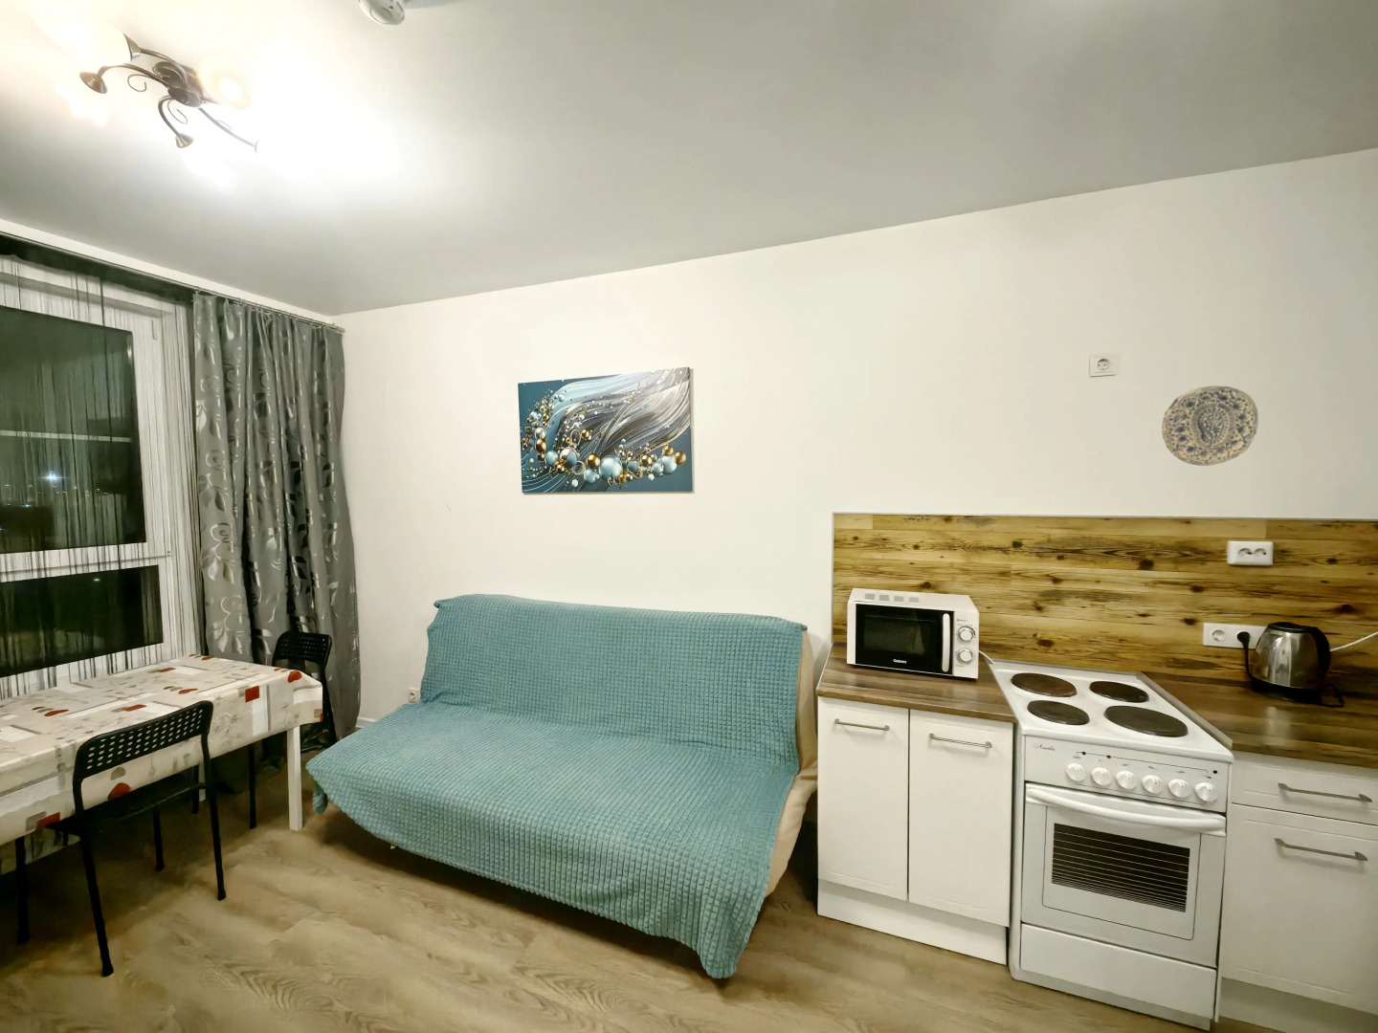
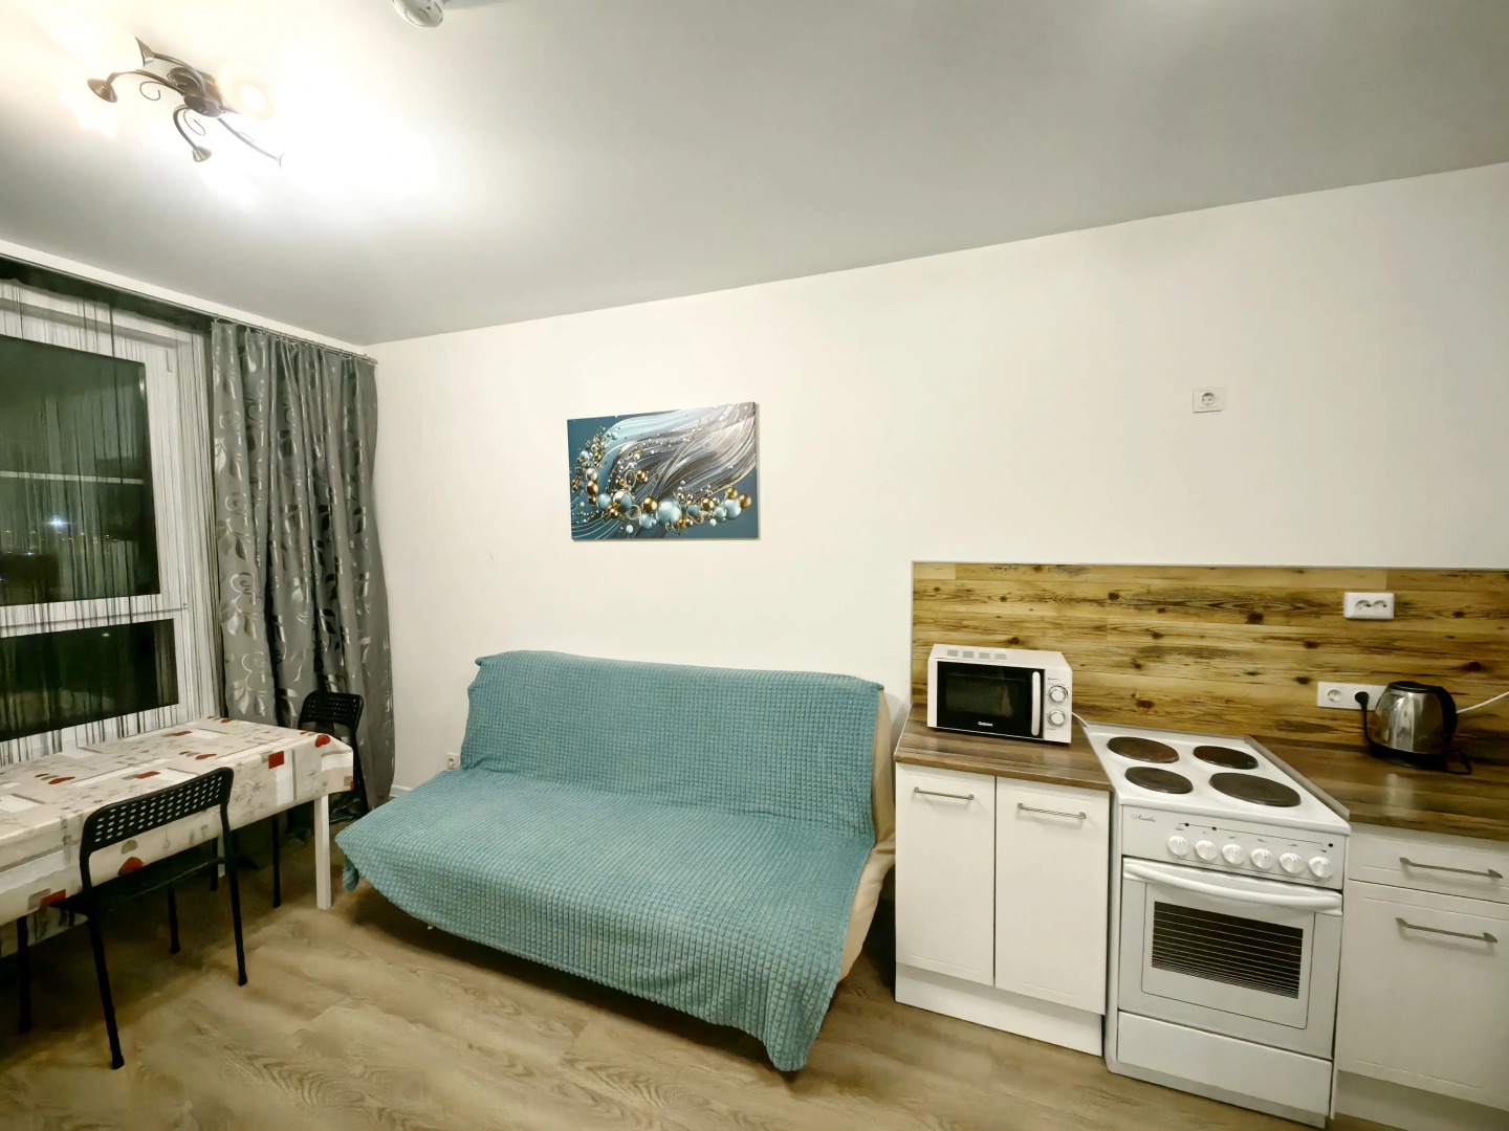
- decorative plate [1161,384,1260,467]
